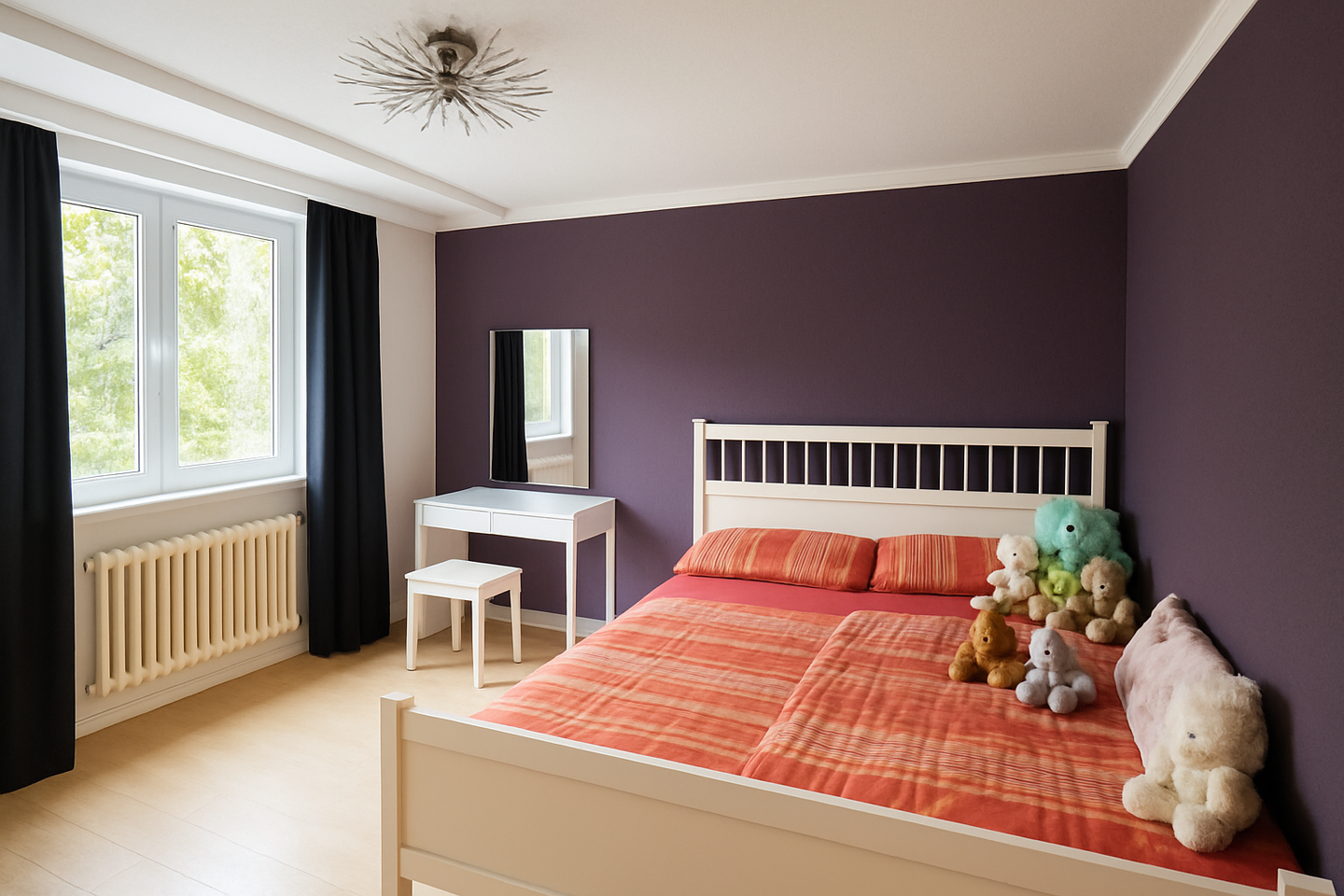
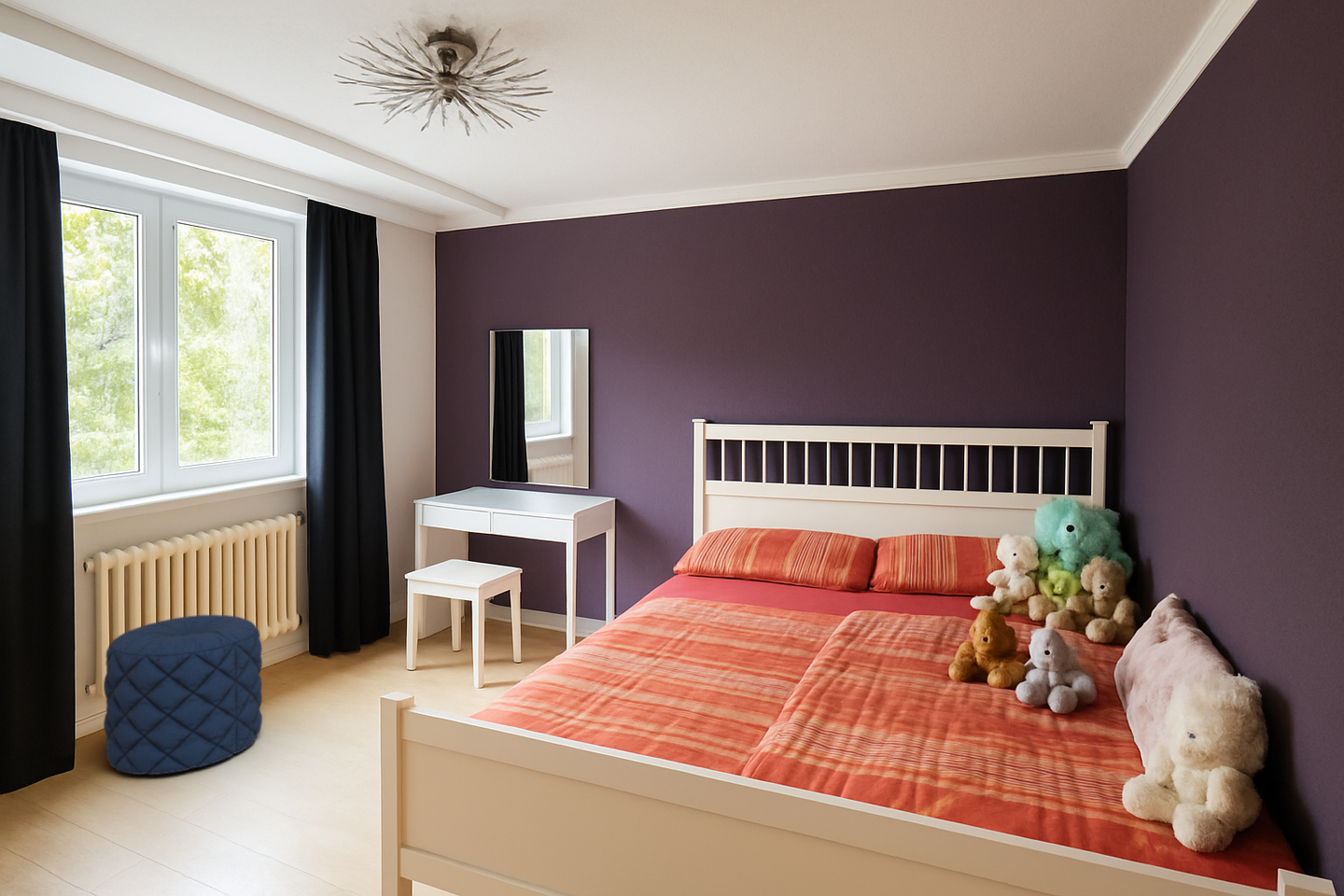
+ pouf [103,614,263,776]
